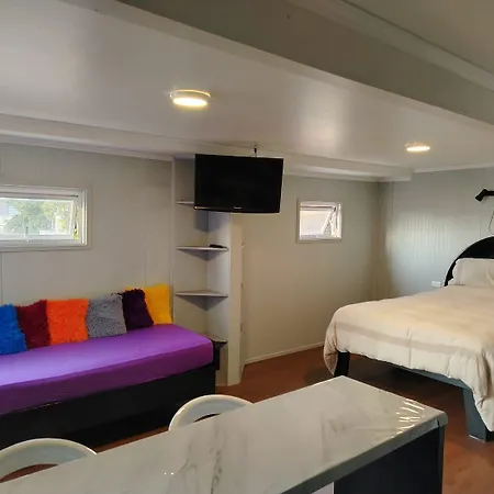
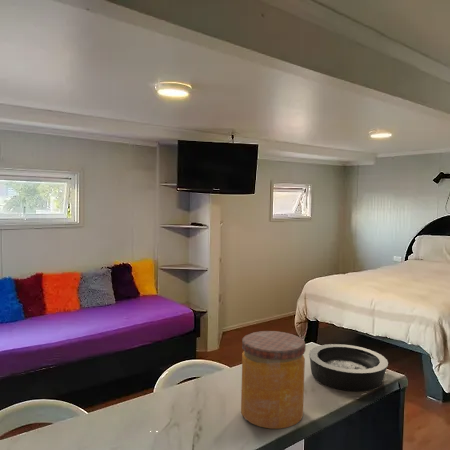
+ jar [240,330,307,430]
+ bowl [308,343,389,392]
